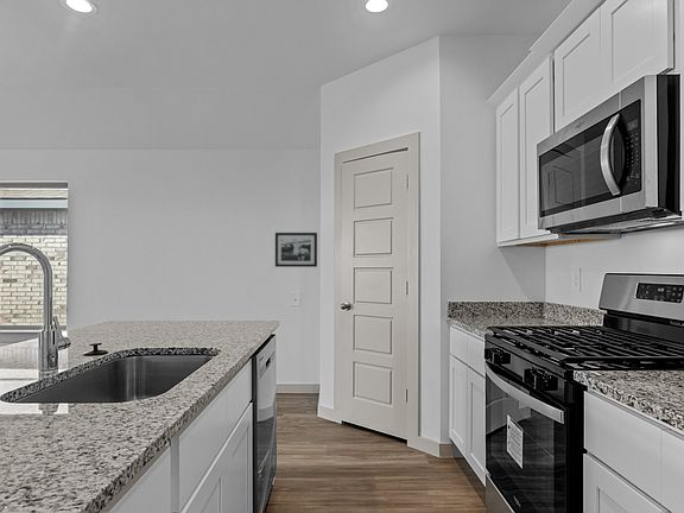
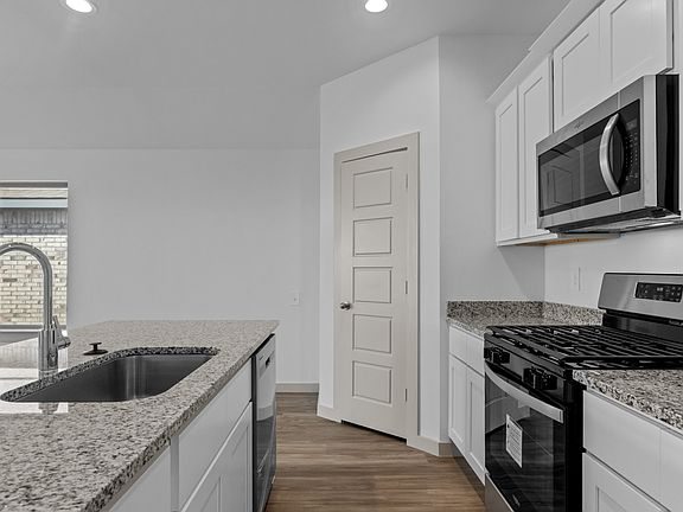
- picture frame [274,232,318,268]
